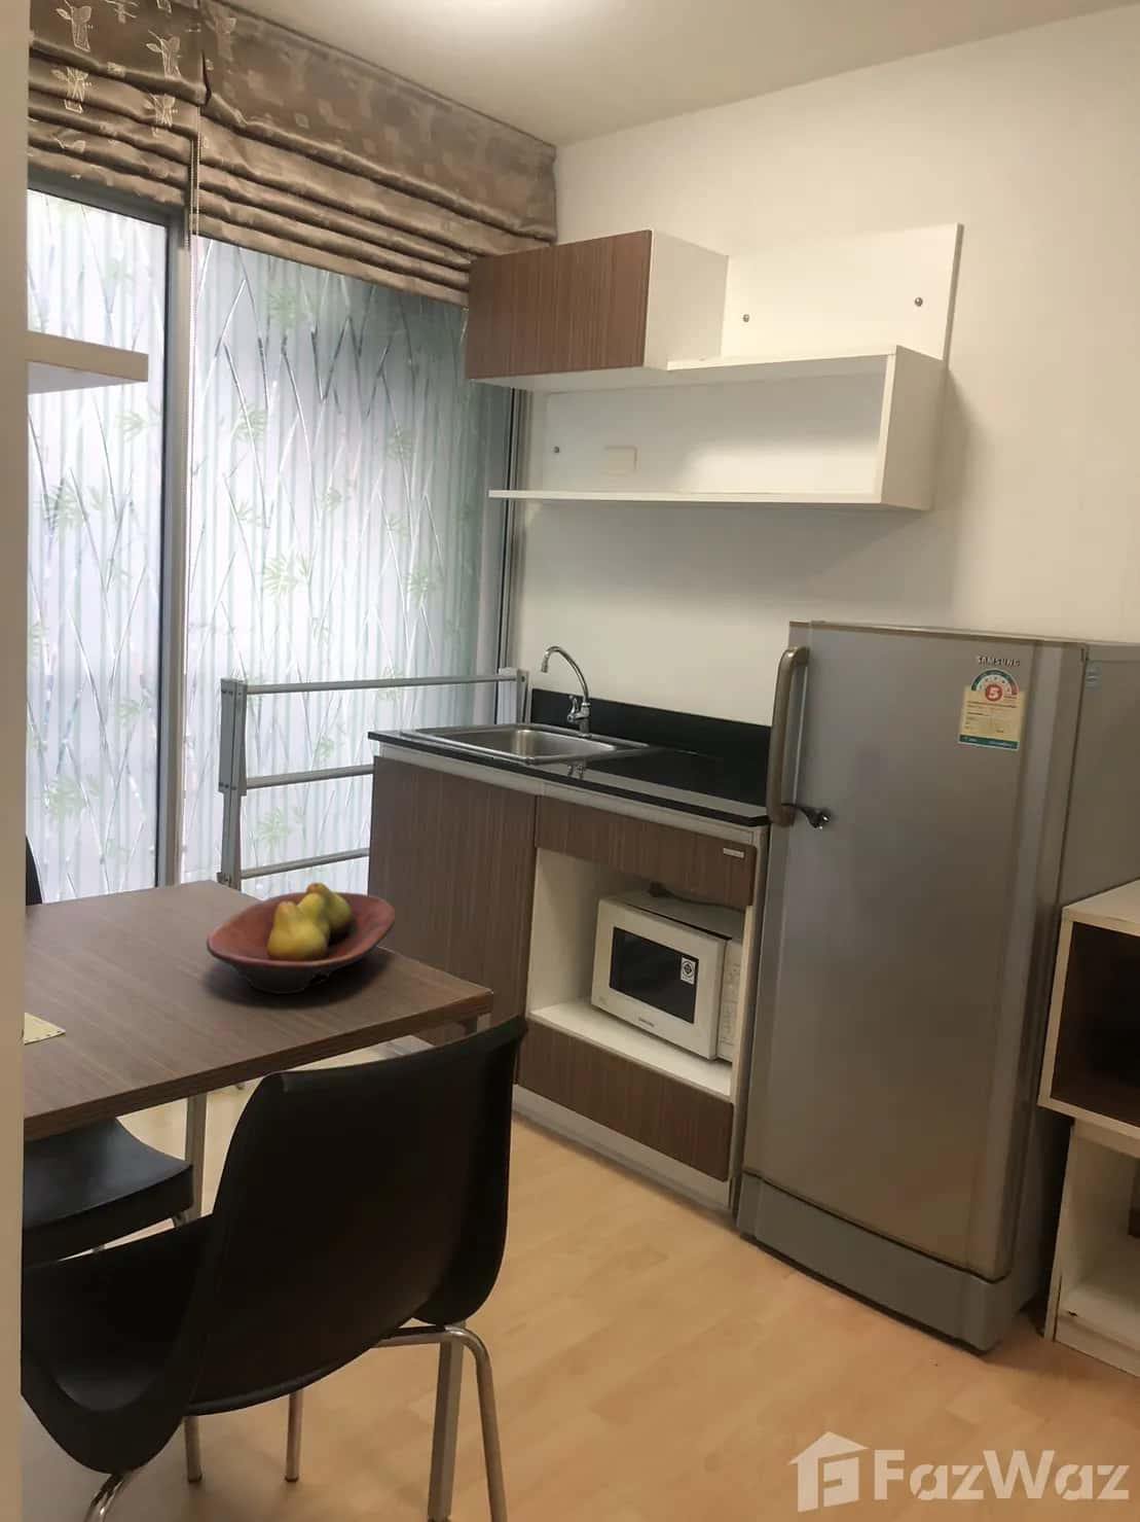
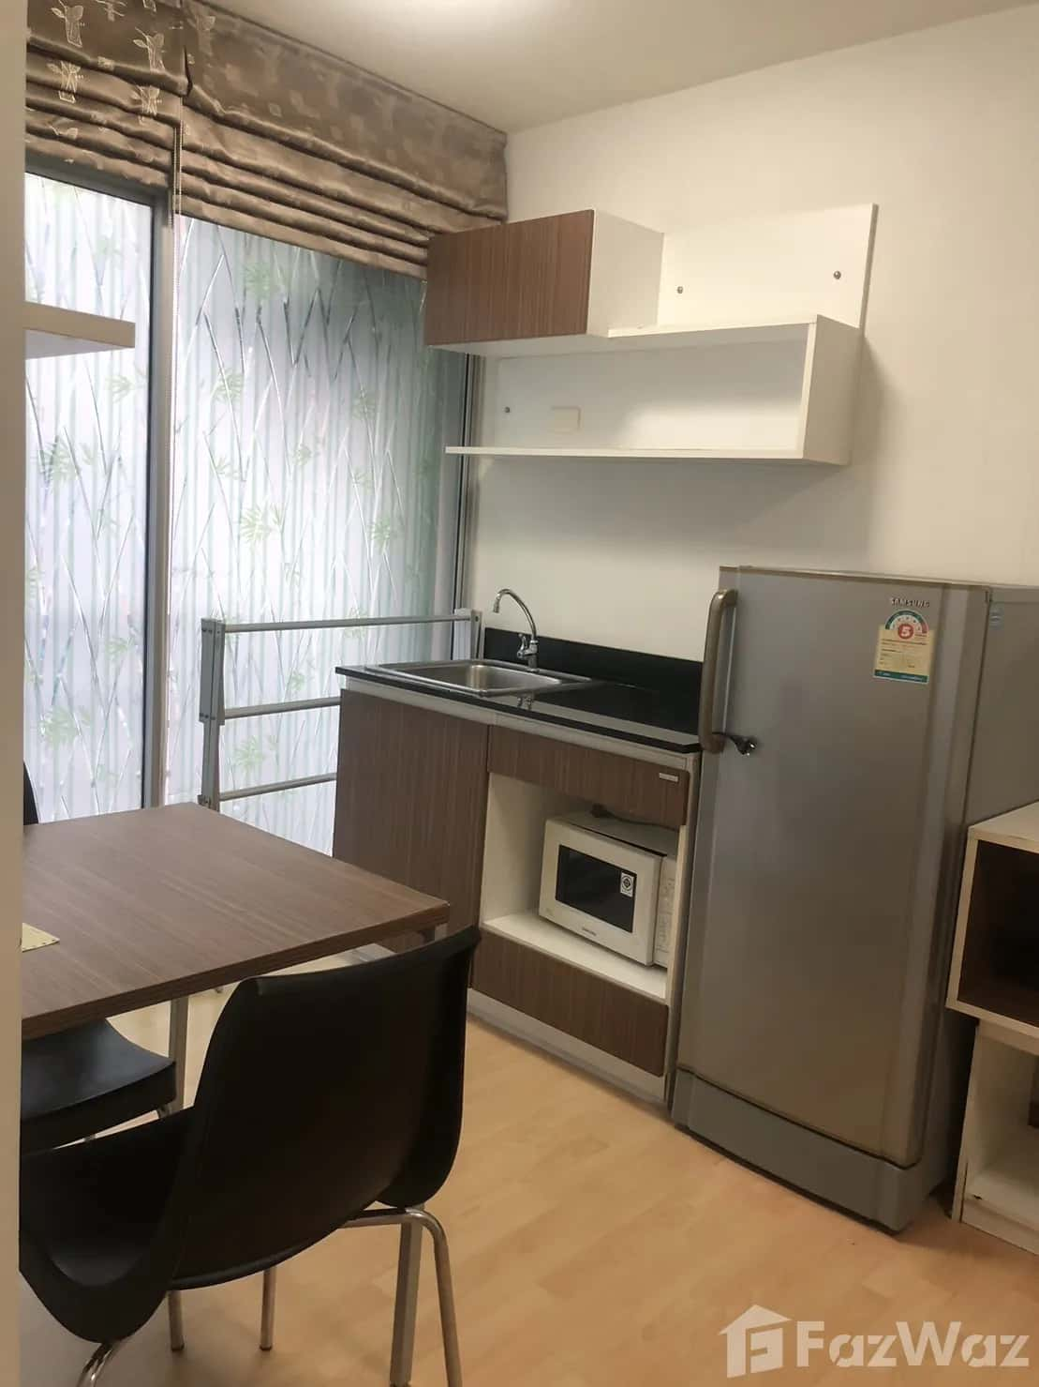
- fruit bowl [206,881,396,995]
